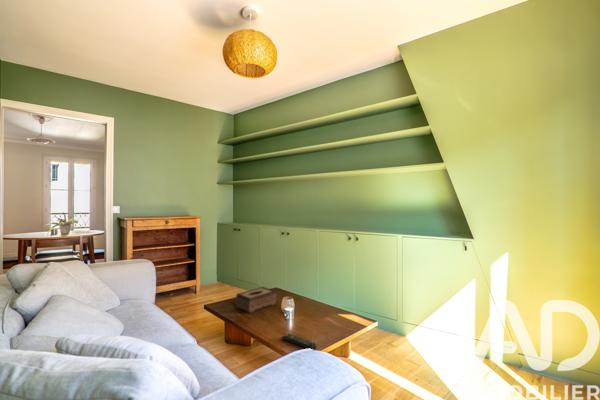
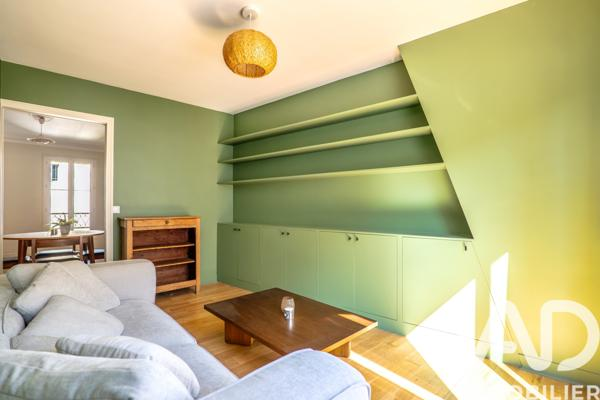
- tissue box [235,286,277,314]
- remote control [280,333,317,351]
